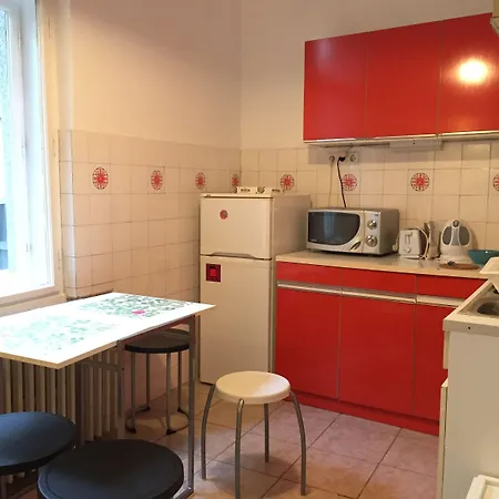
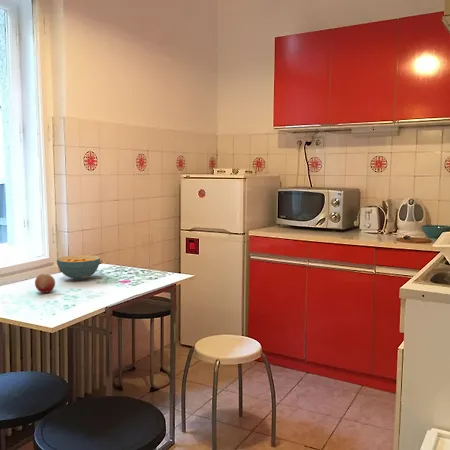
+ fruit [34,273,56,294]
+ cereal bowl [56,254,101,281]
